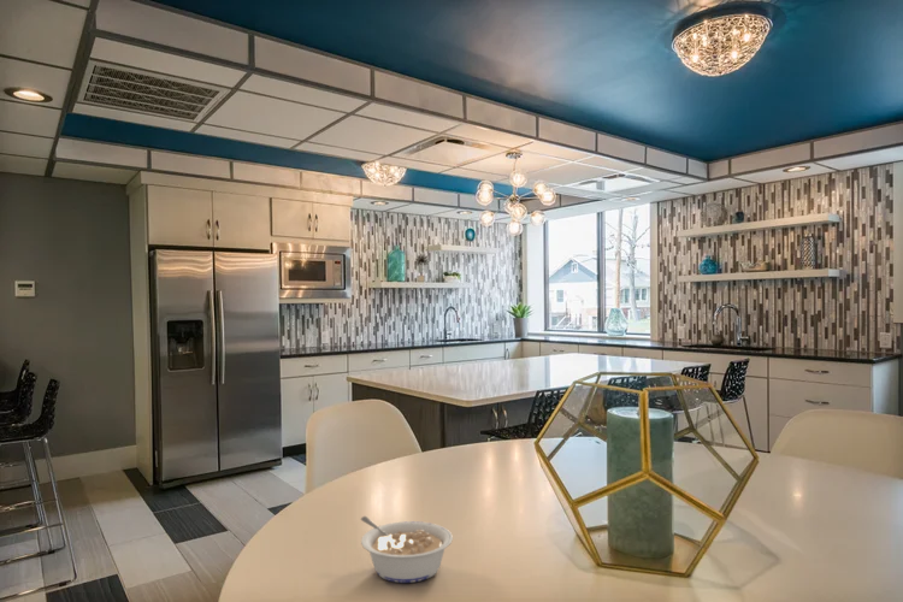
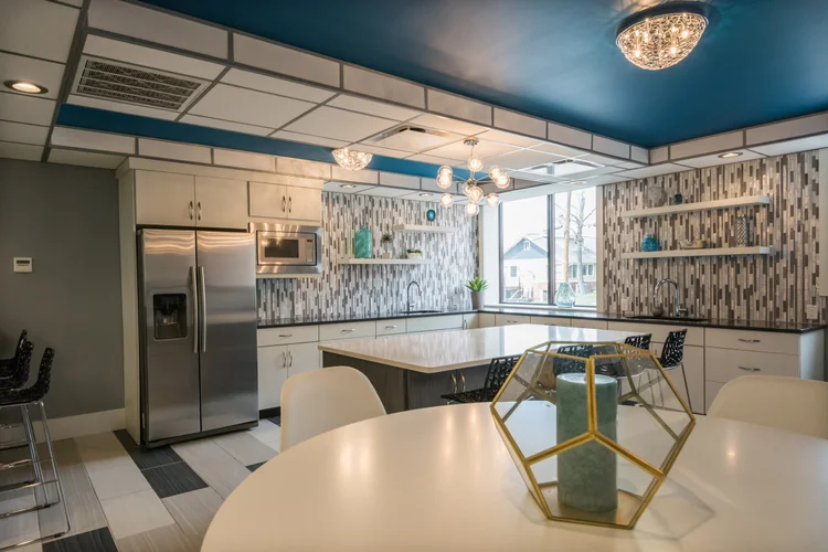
- legume [360,515,454,584]
